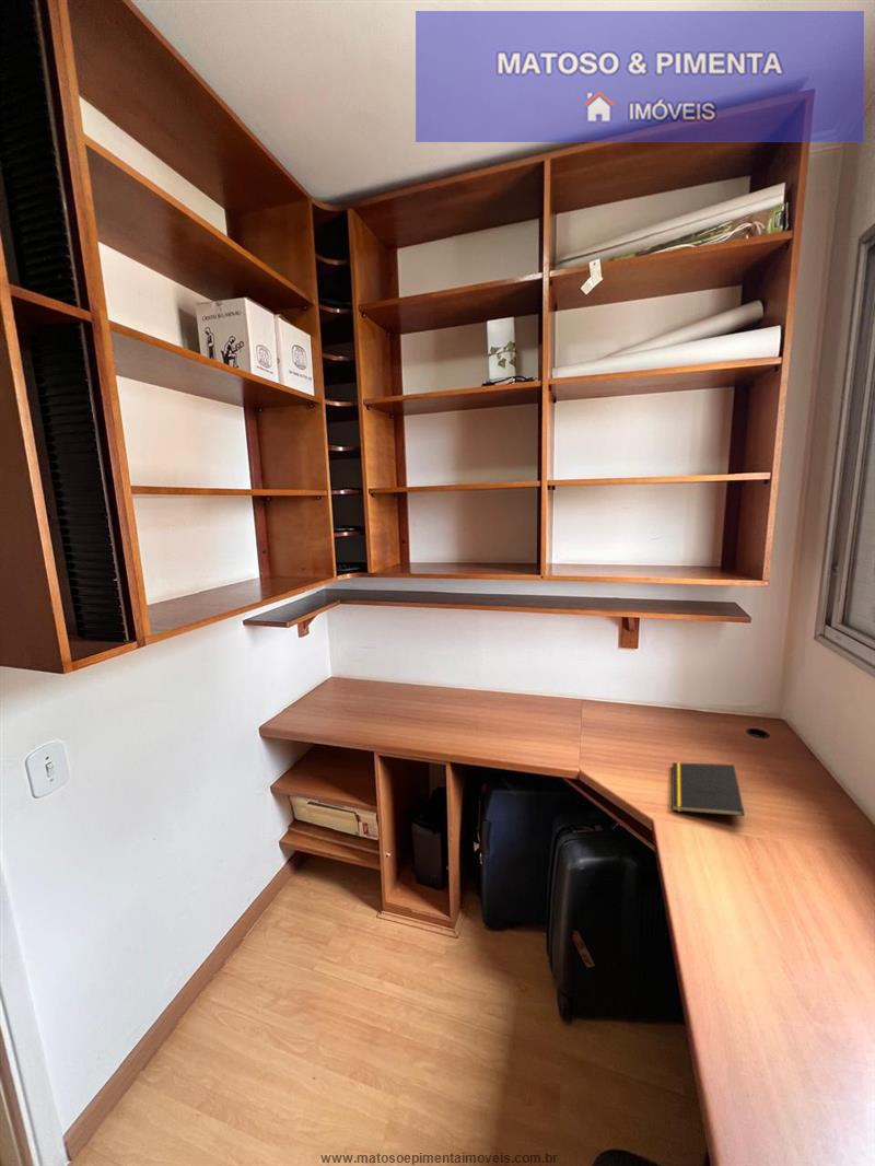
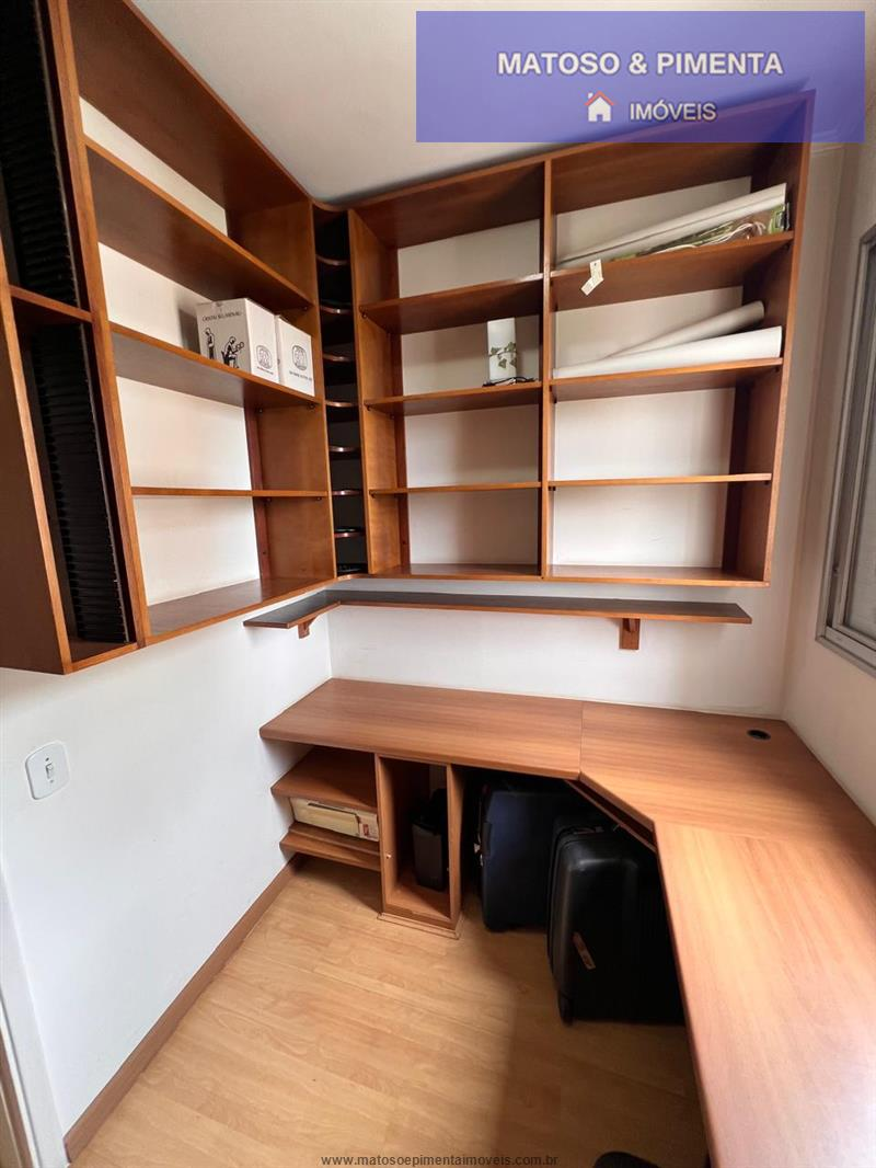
- notepad [670,761,746,817]
